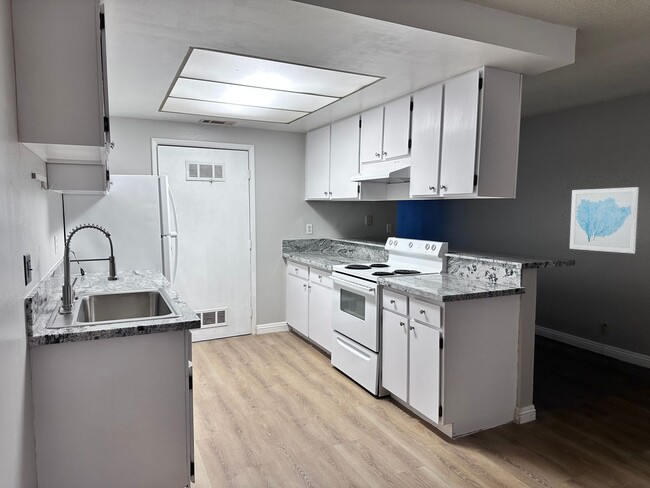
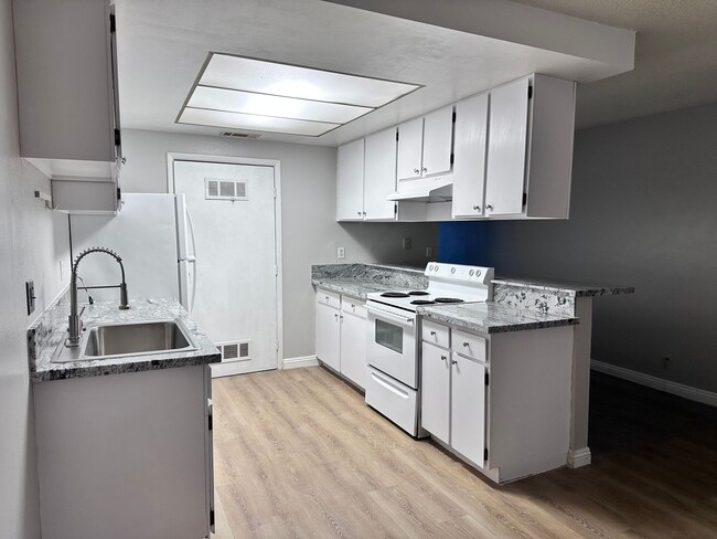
- wall art [569,186,640,254]
